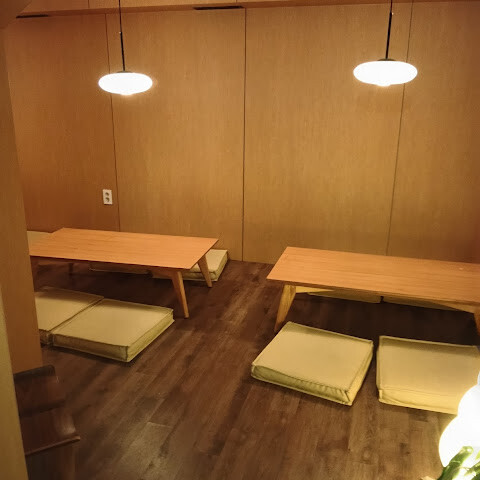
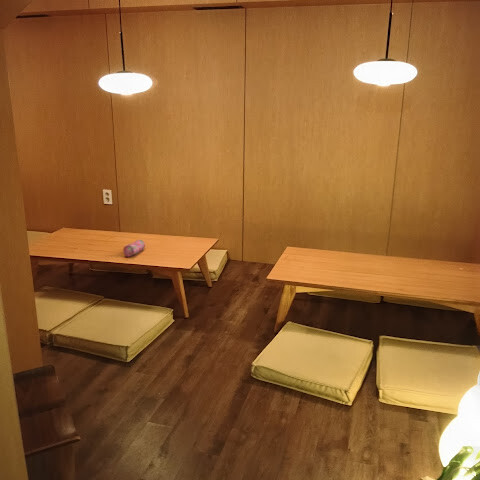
+ pencil case [122,239,146,257]
